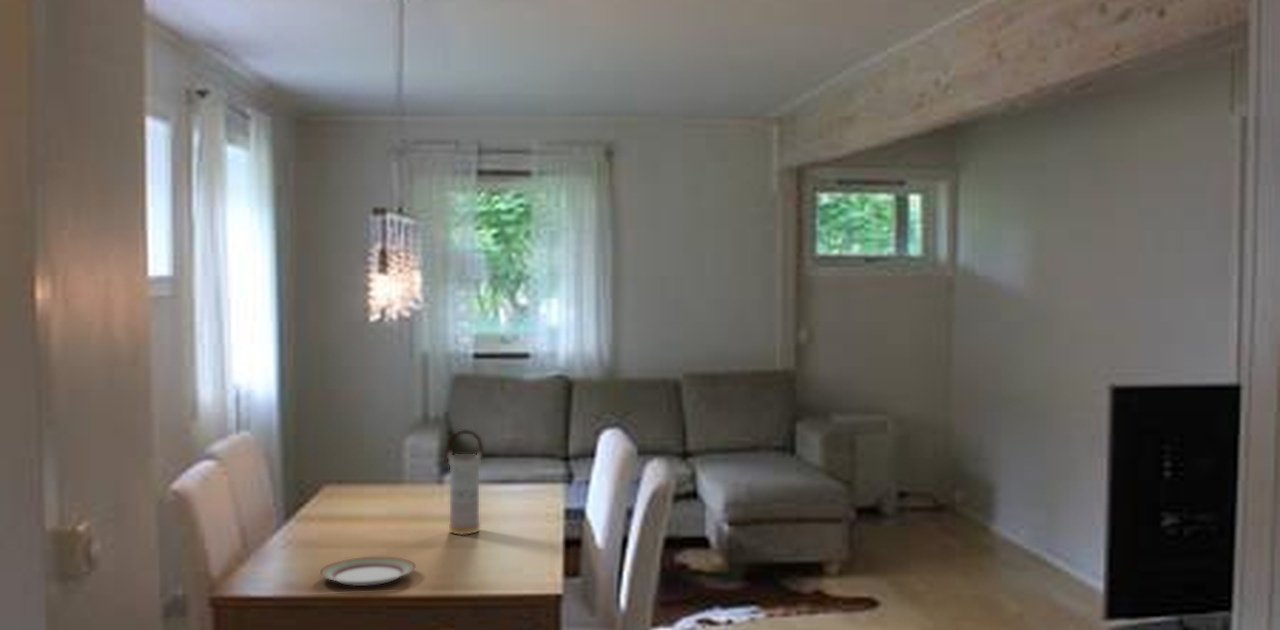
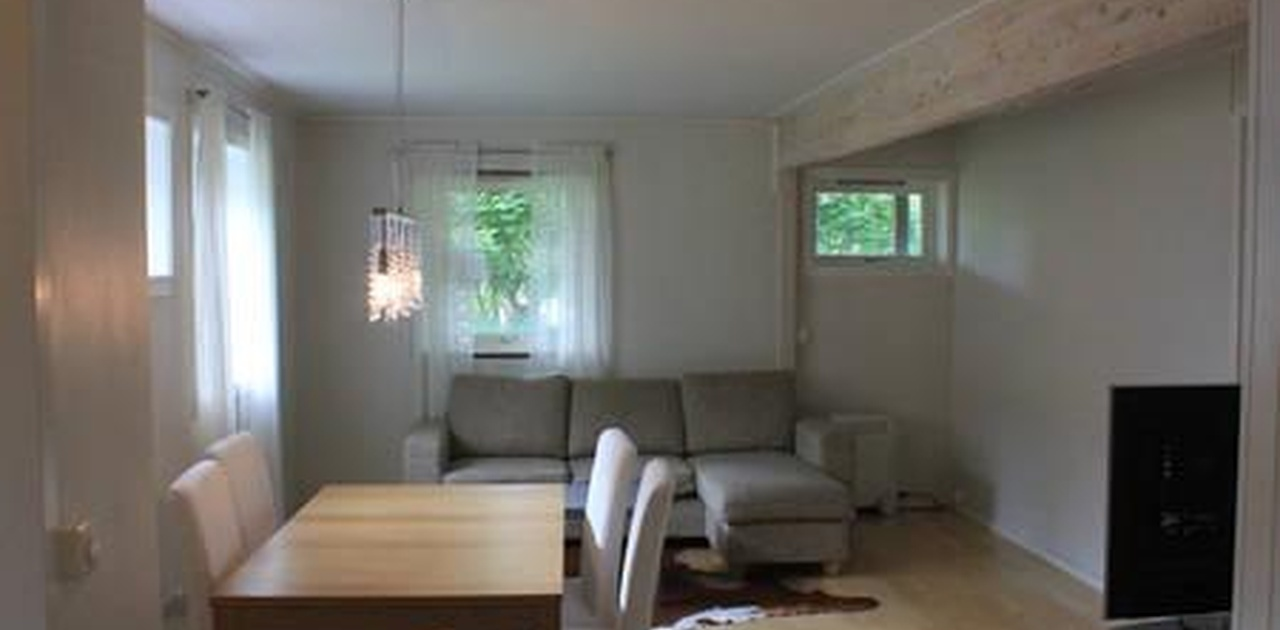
- vase [442,429,486,536]
- plate [319,556,417,587]
